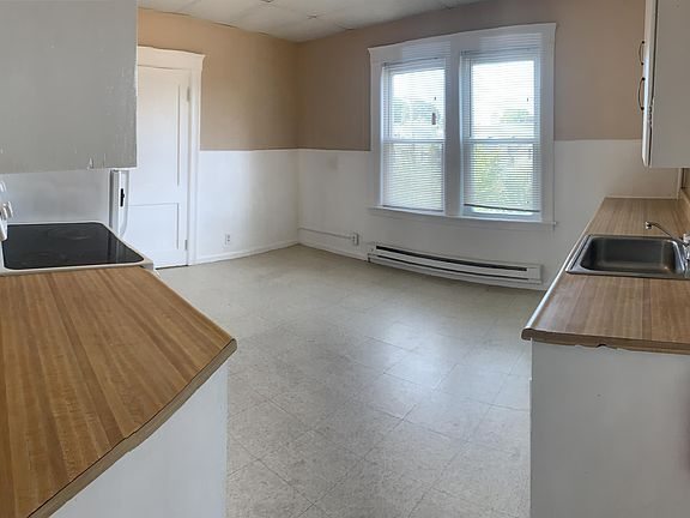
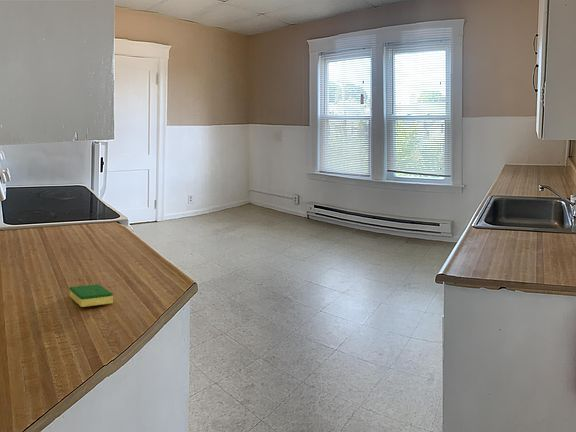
+ dish sponge [68,283,114,308]
